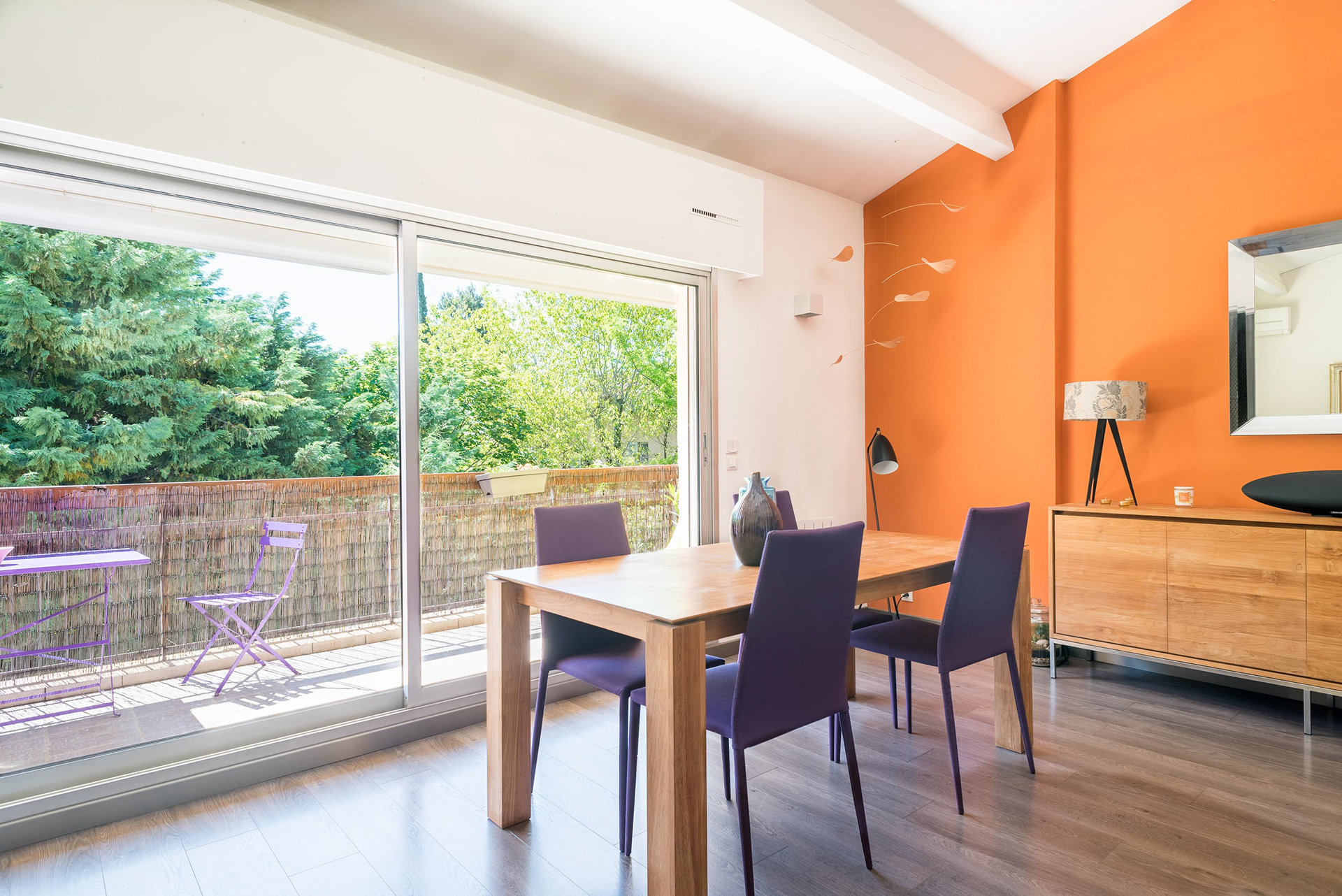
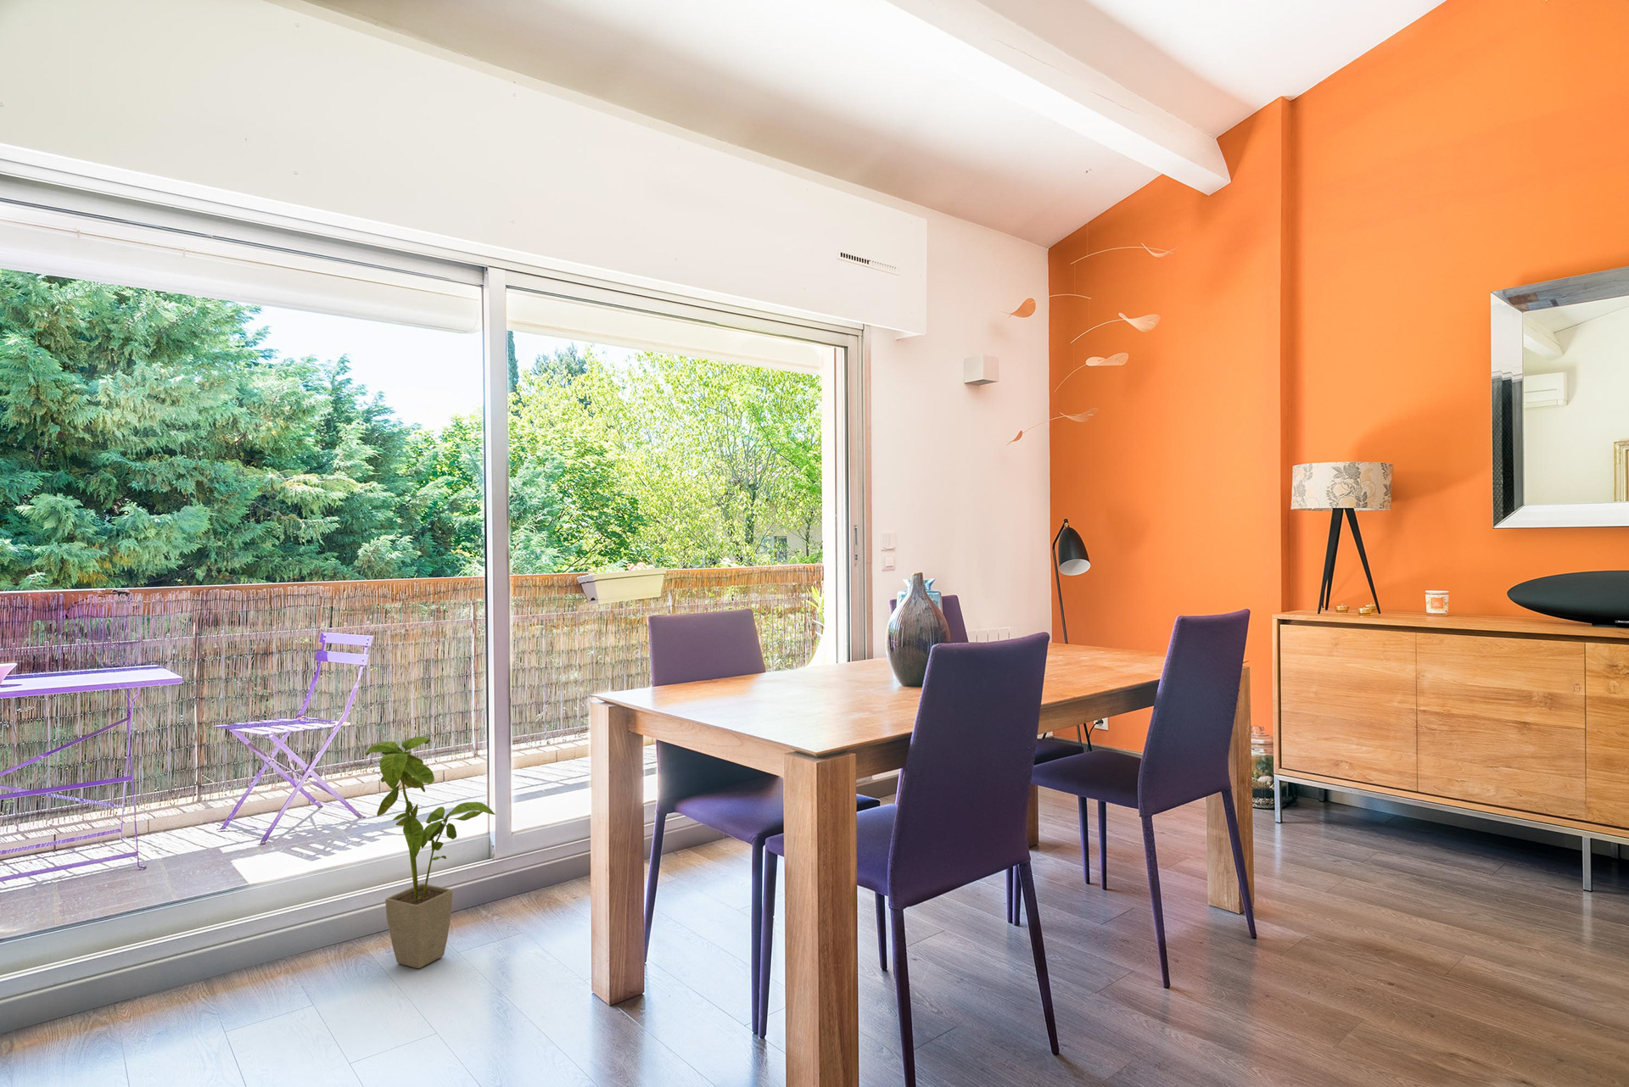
+ house plant [365,736,498,969]
